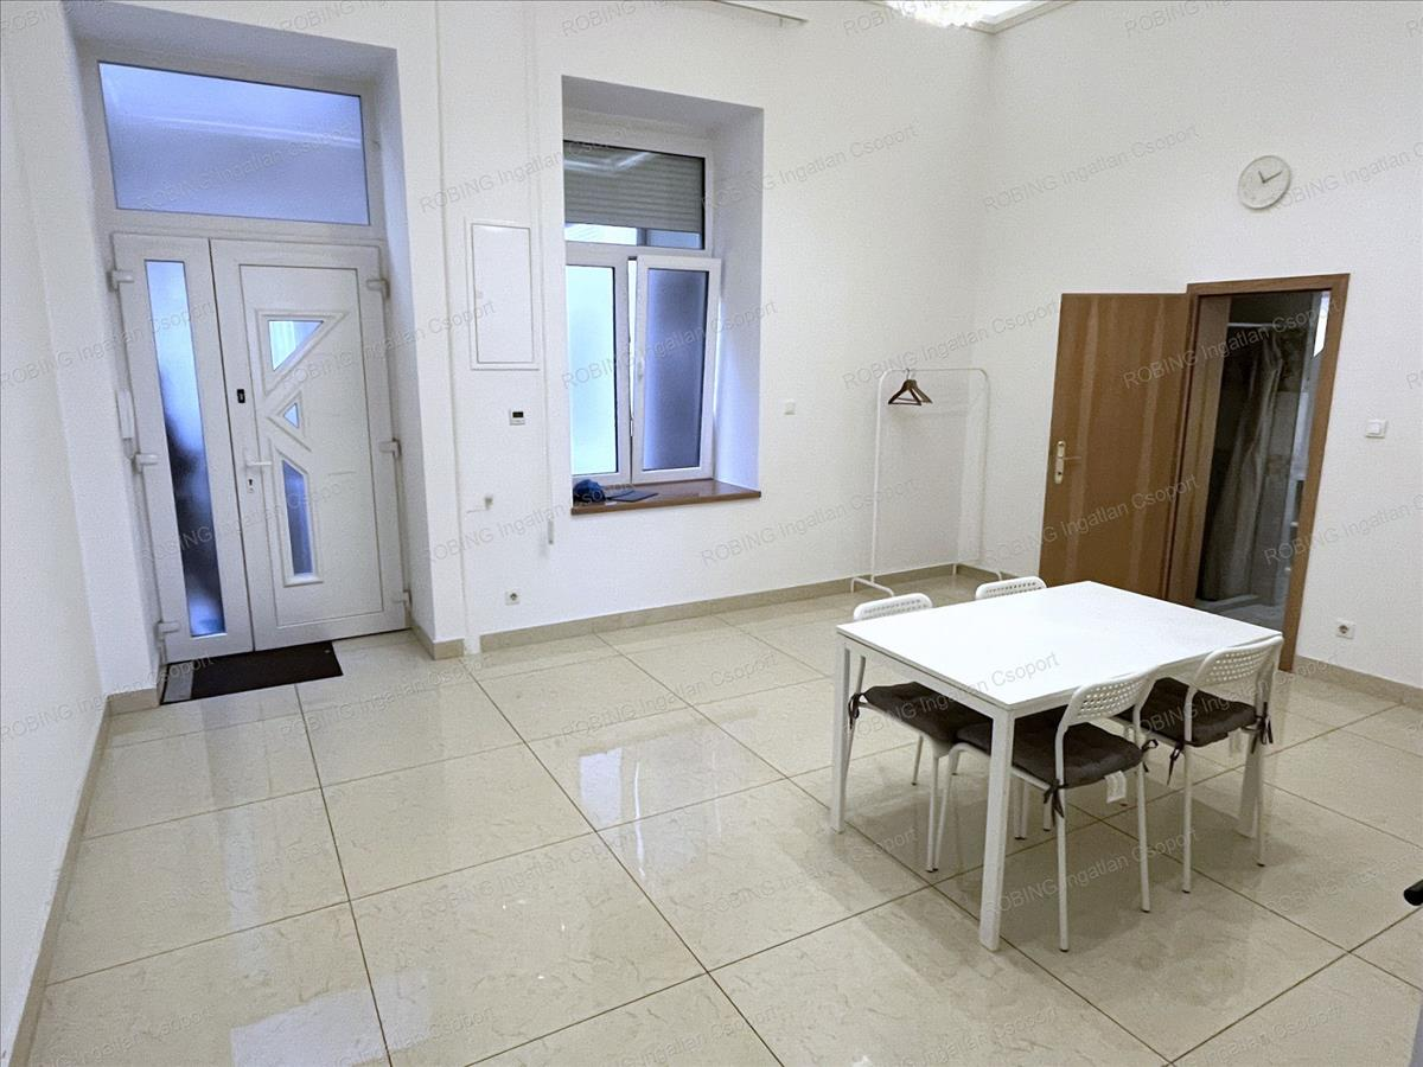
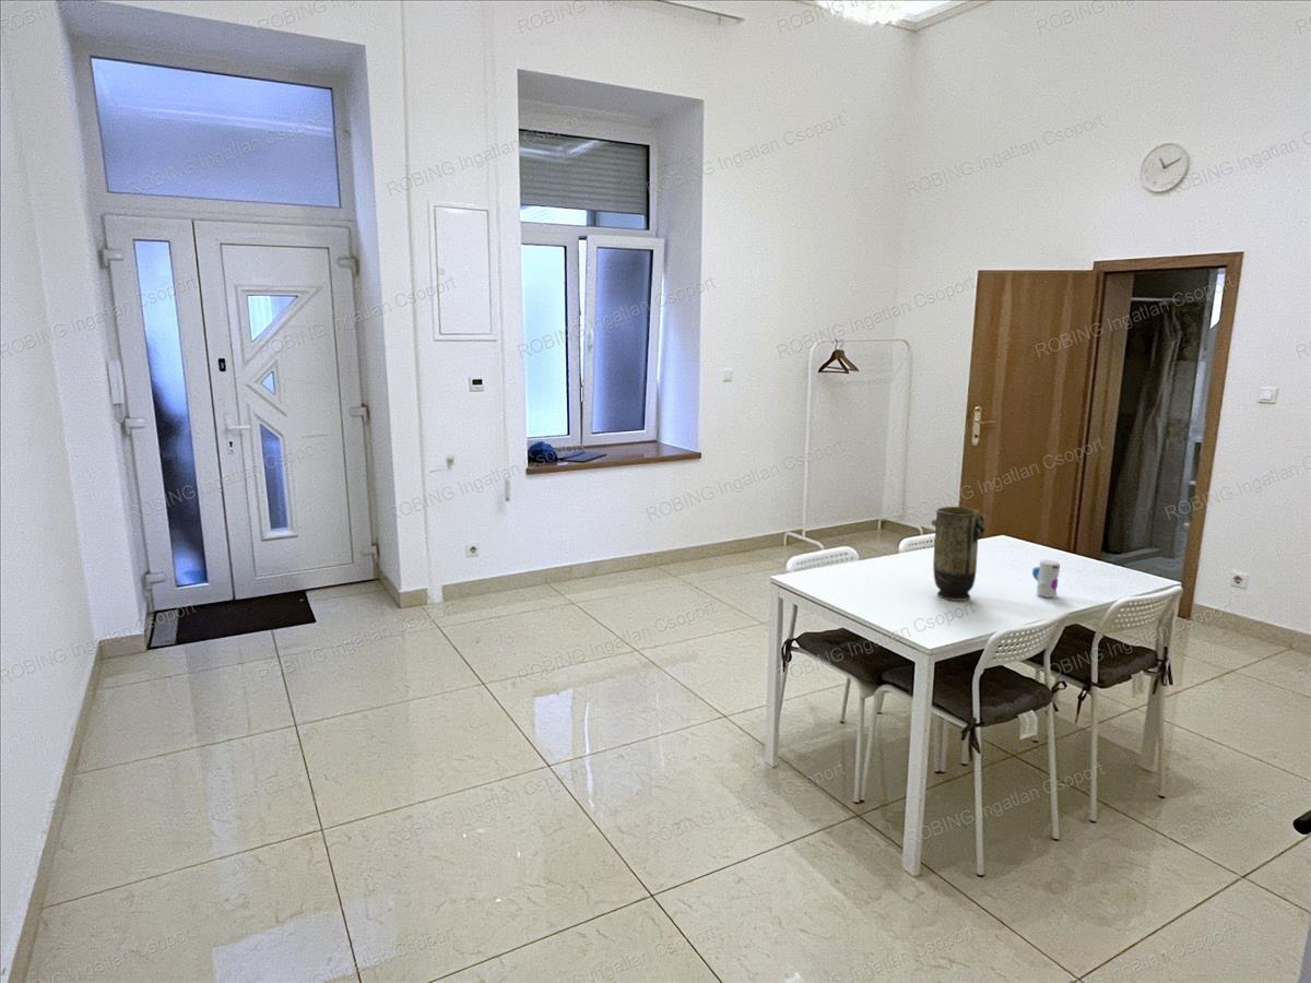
+ vase [931,506,988,602]
+ toy [1031,559,1061,599]
